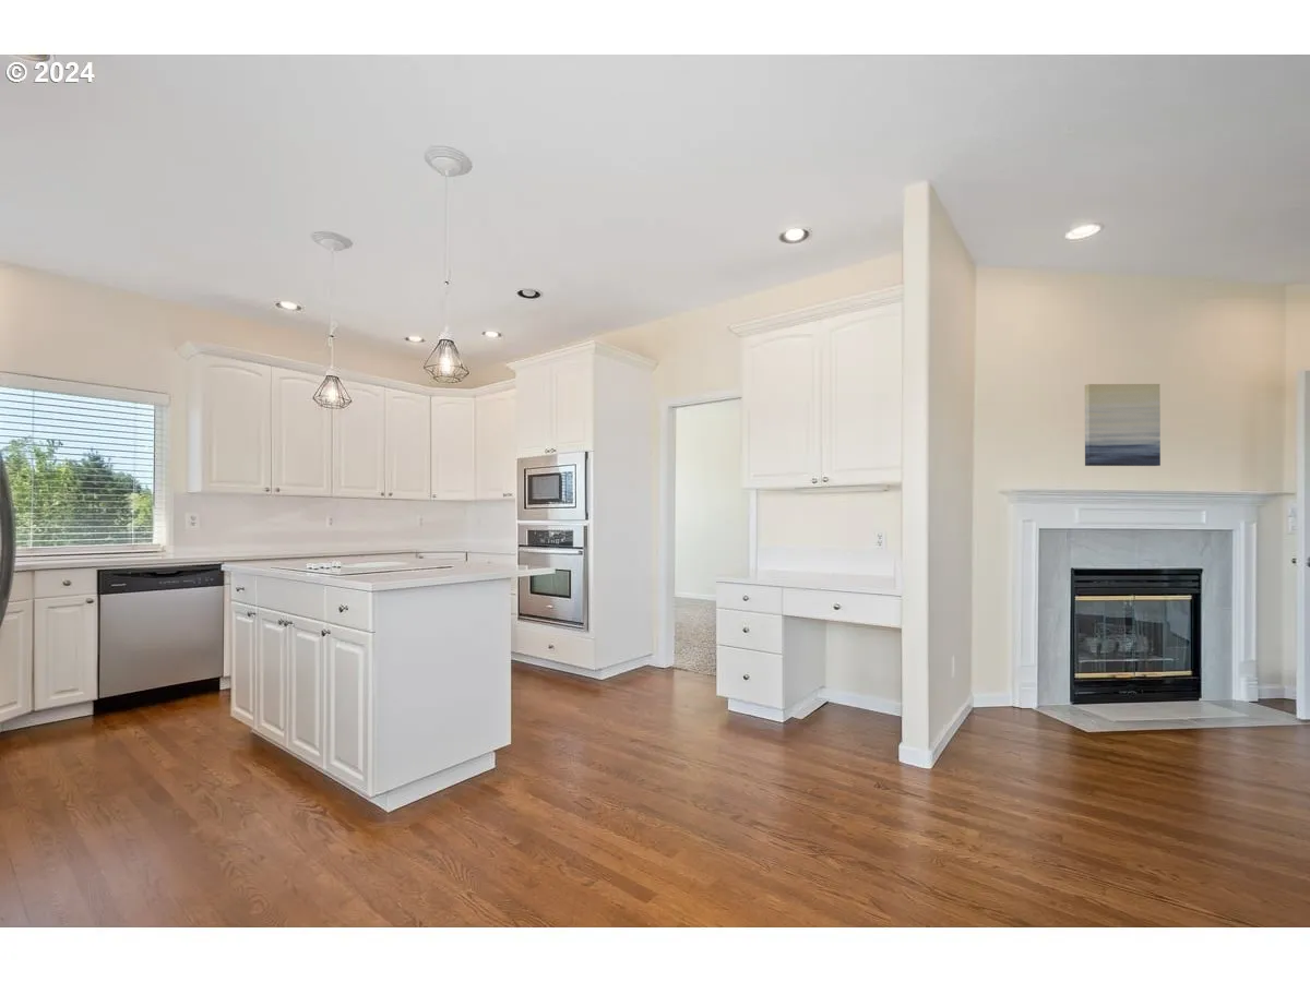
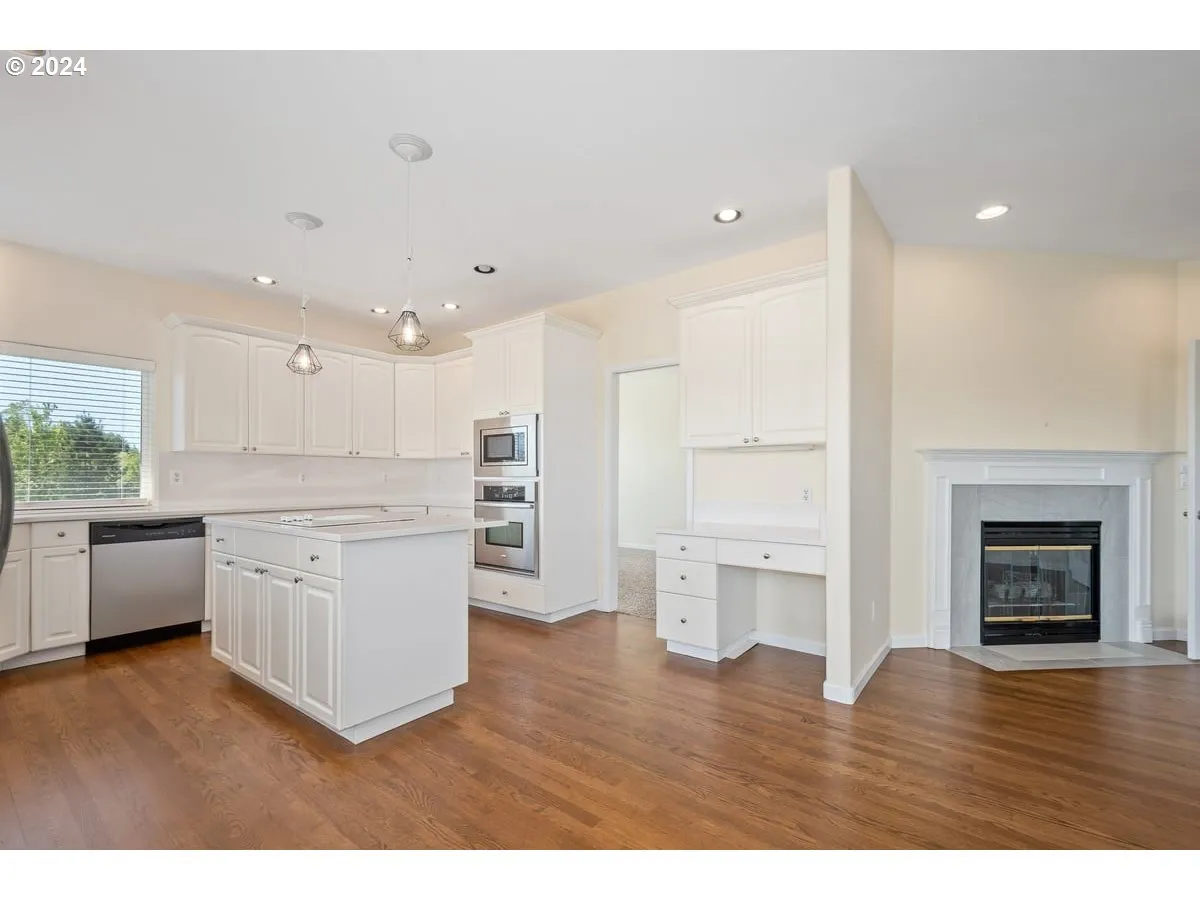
- wall art [1084,383,1162,467]
